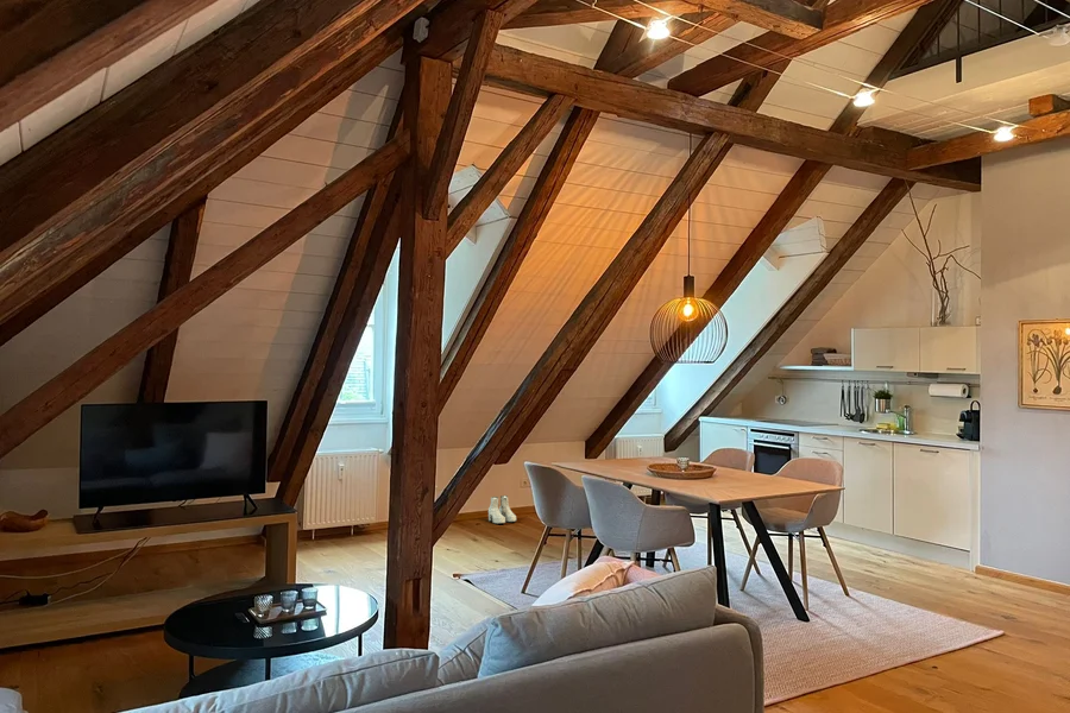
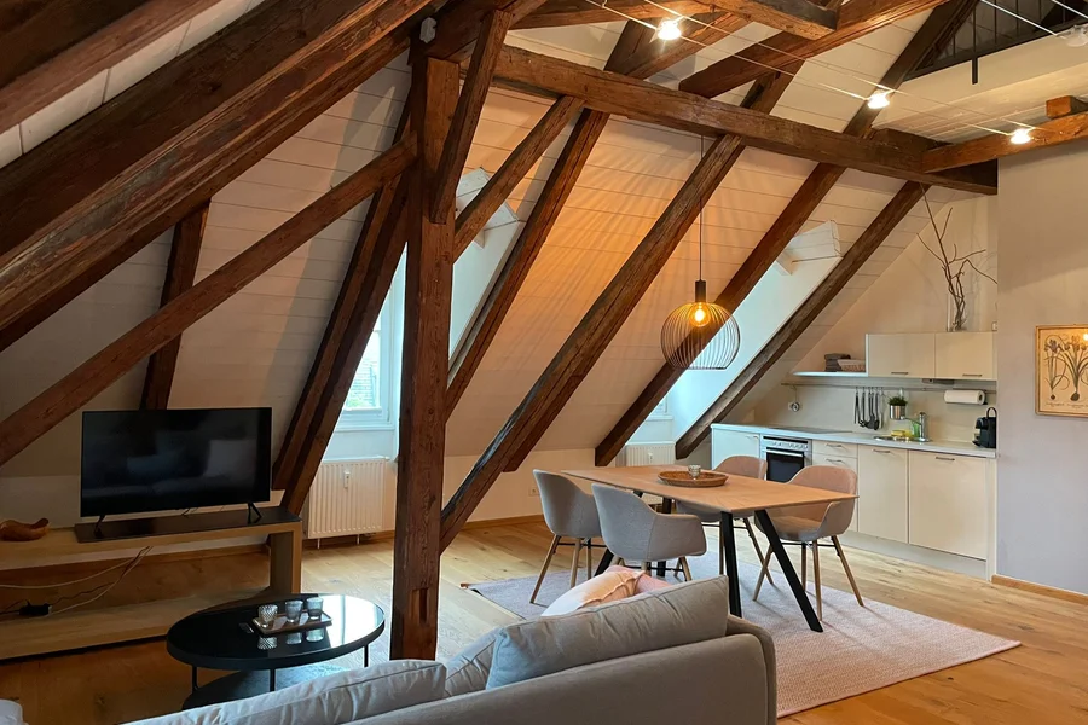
- boots [487,494,517,525]
